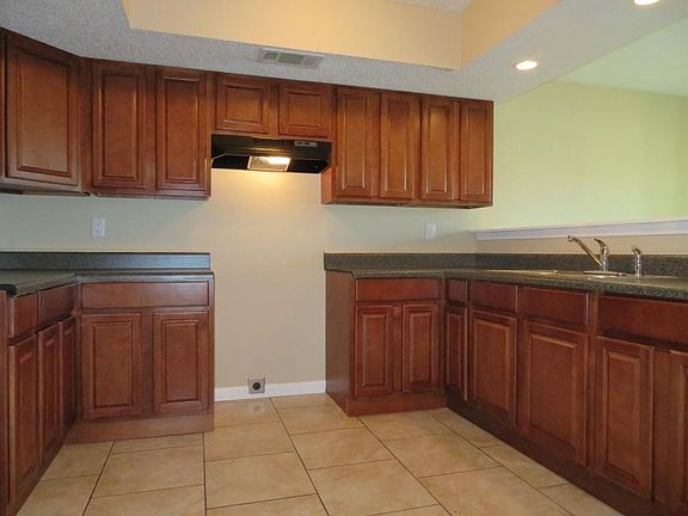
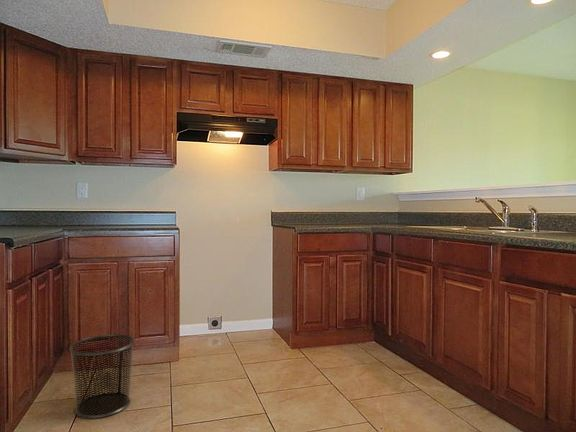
+ waste bin [69,333,136,419]
